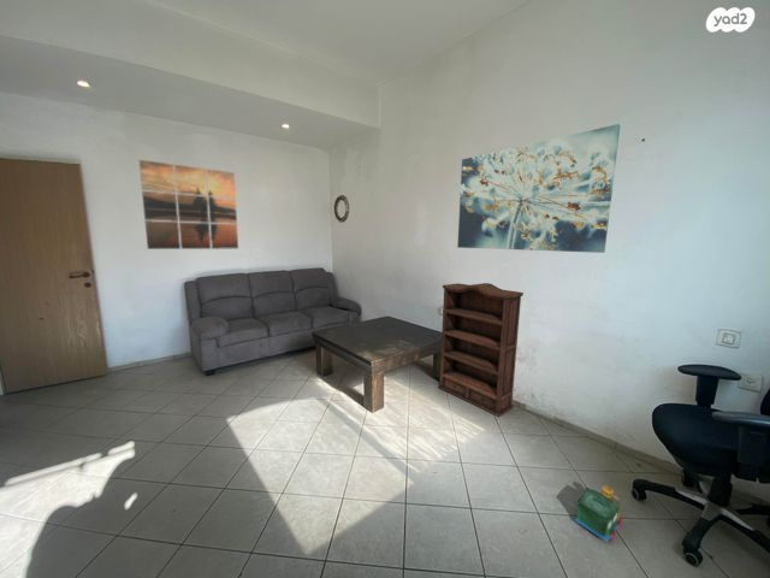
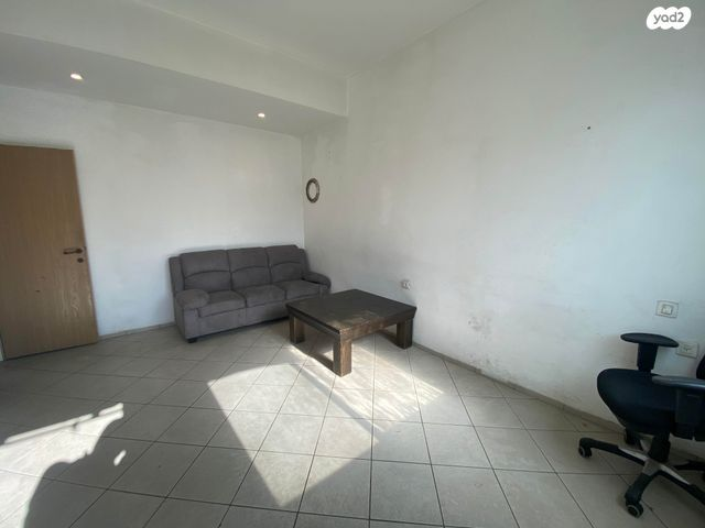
- toy train [574,484,623,543]
- bookshelf [437,282,525,418]
- wall art [138,159,239,250]
- wall art [456,123,621,254]
